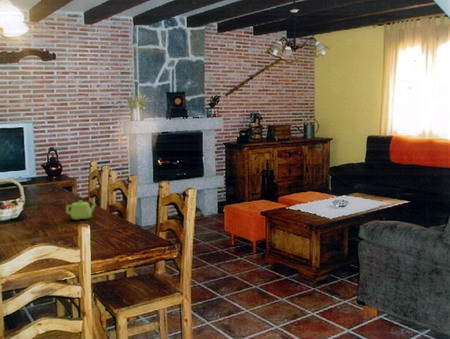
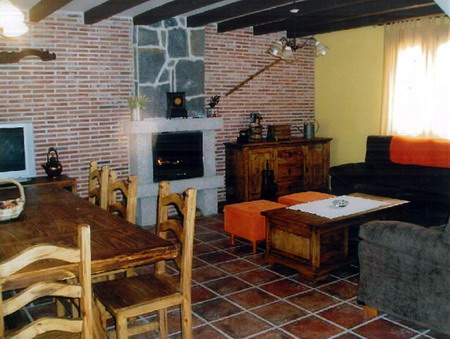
- teapot [65,200,97,221]
